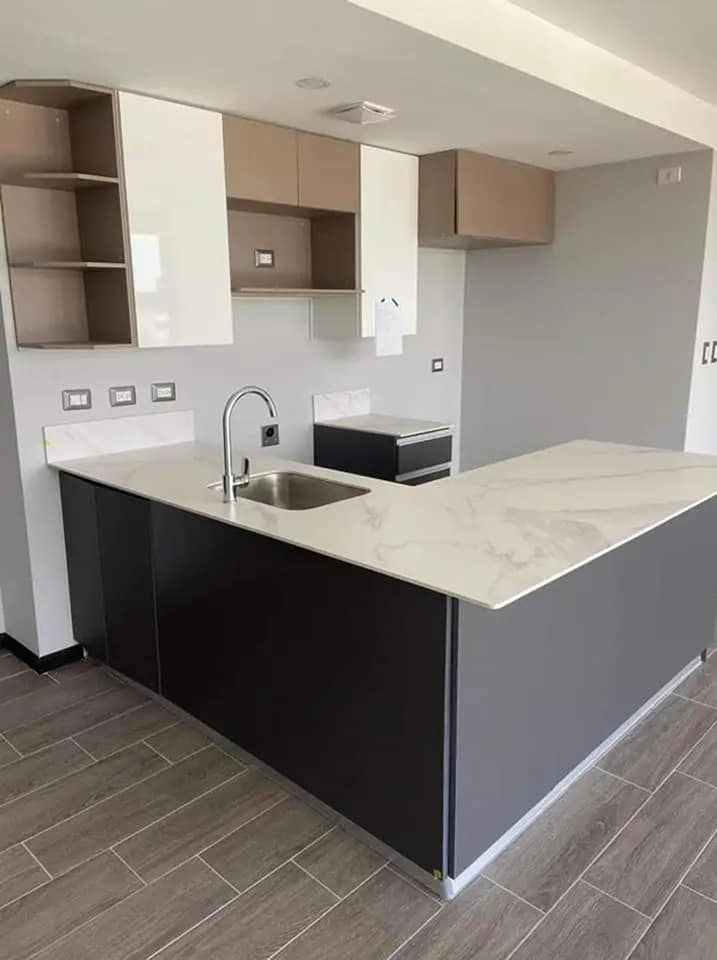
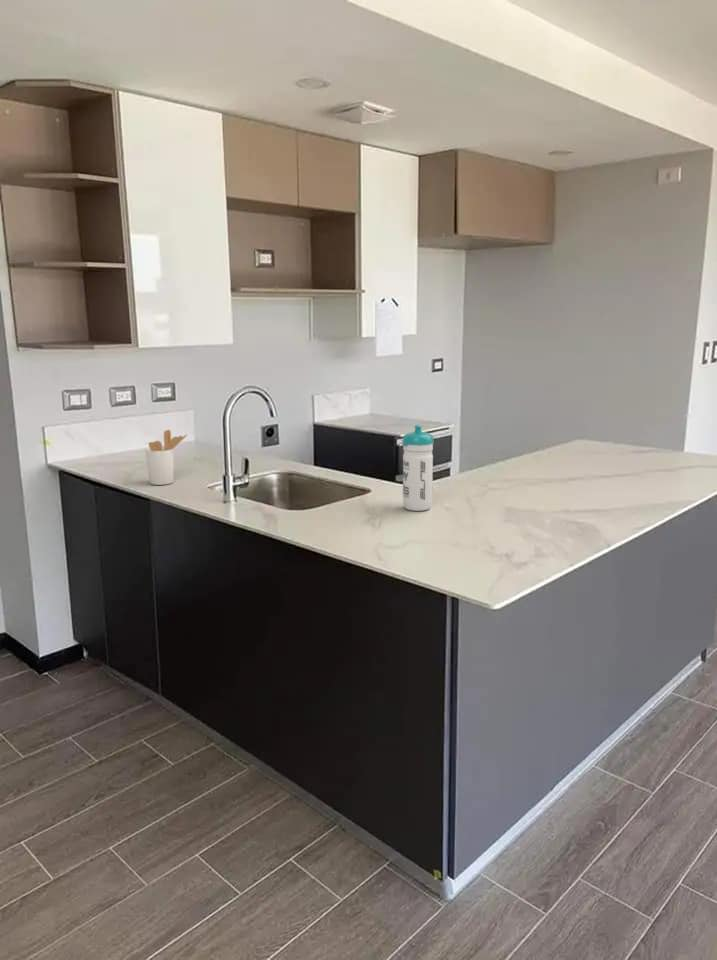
+ utensil holder [144,429,188,486]
+ water bottle [401,424,435,512]
